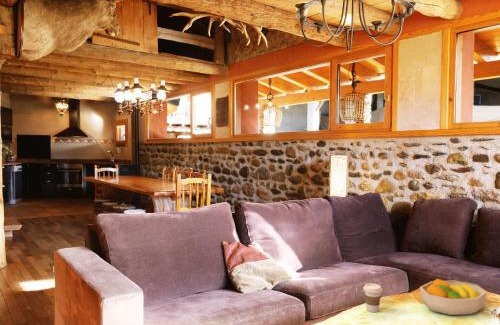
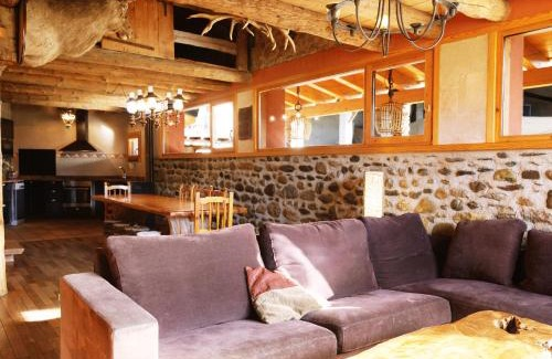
- fruit bowl [419,278,488,316]
- coffee cup [362,282,383,313]
